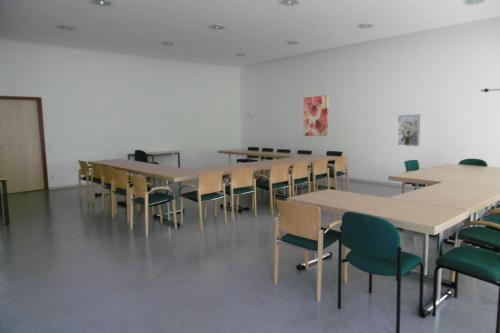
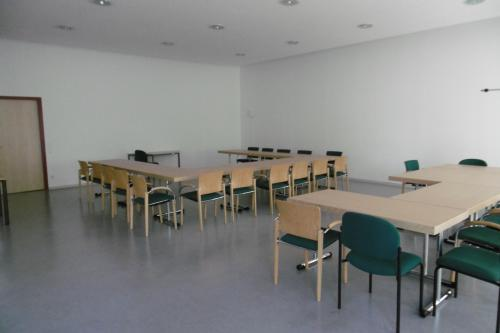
- wall art [396,113,421,147]
- wall art [303,94,329,137]
